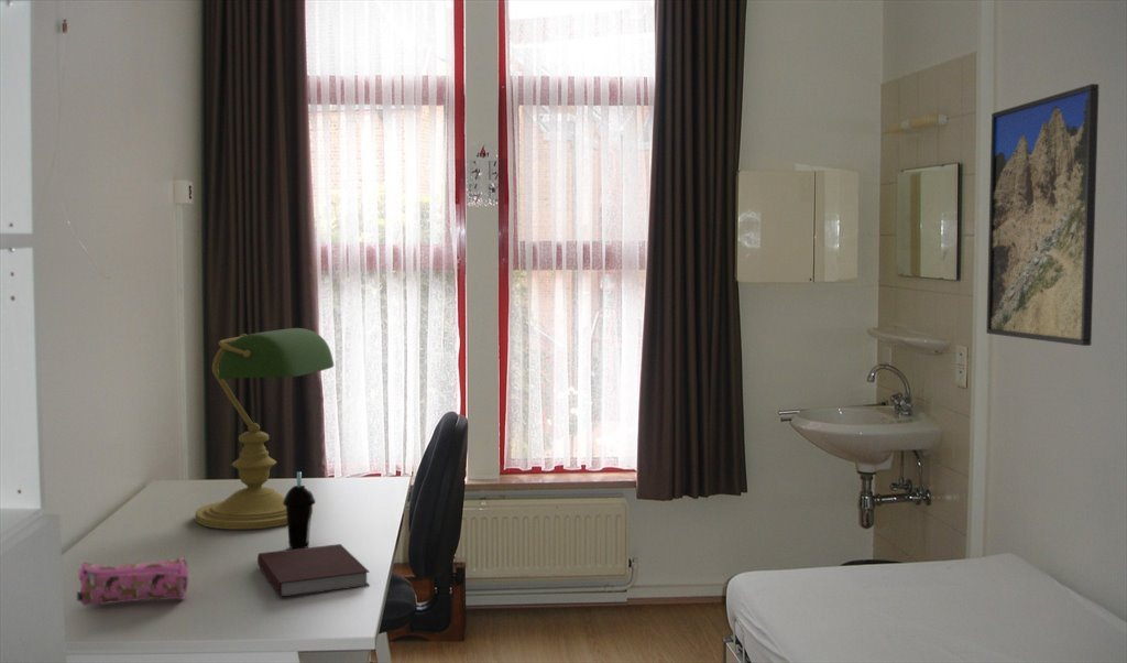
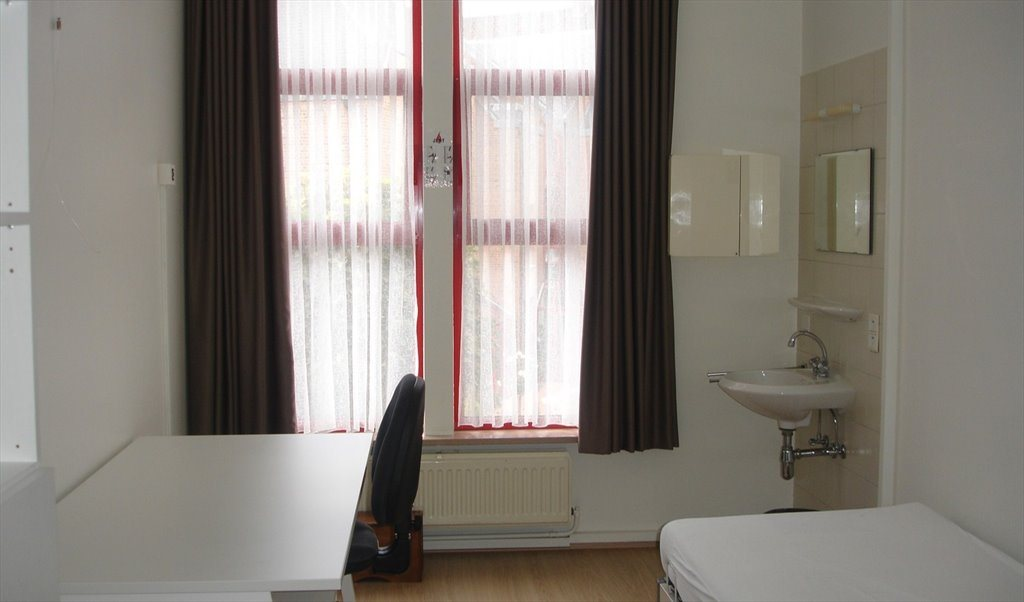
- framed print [985,83,1099,347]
- notebook [256,543,371,598]
- desk lamp [195,327,335,530]
- cup [283,471,316,550]
- pencil case [76,556,189,607]
